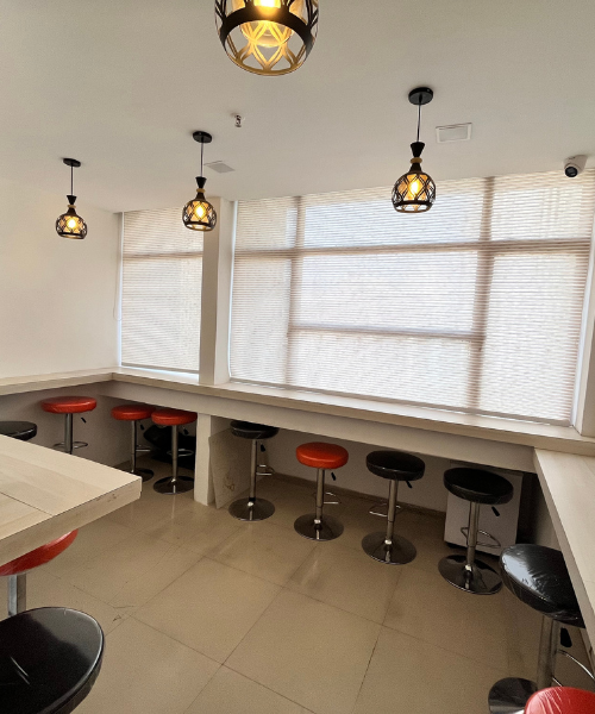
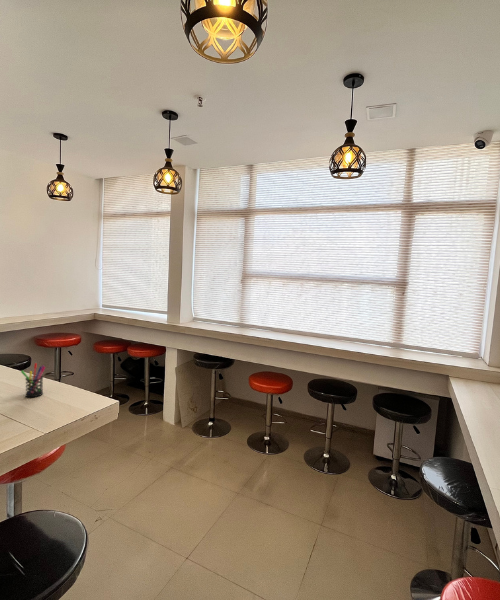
+ pen holder [20,362,46,398]
